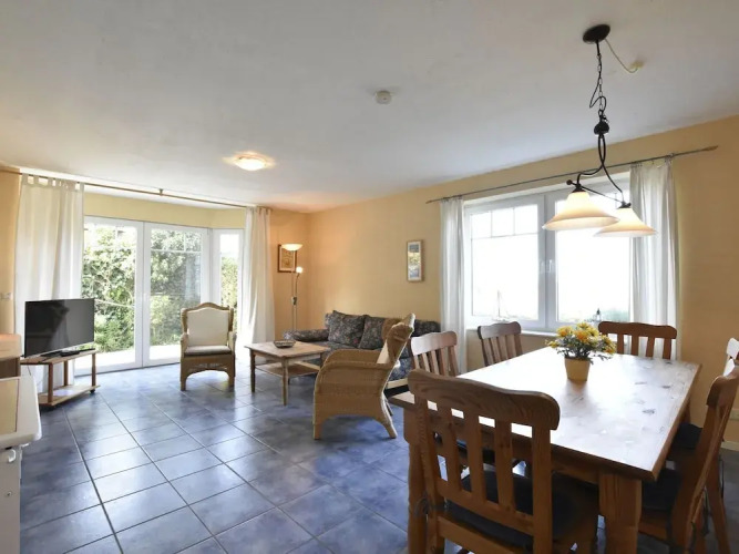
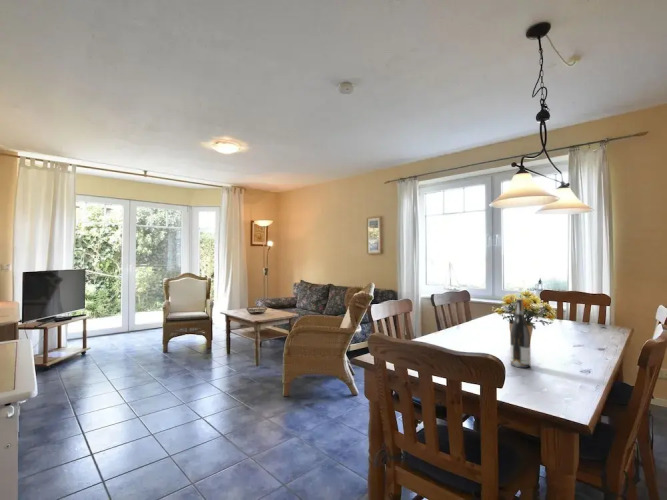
+ wine bottle [509,298,531,369]
